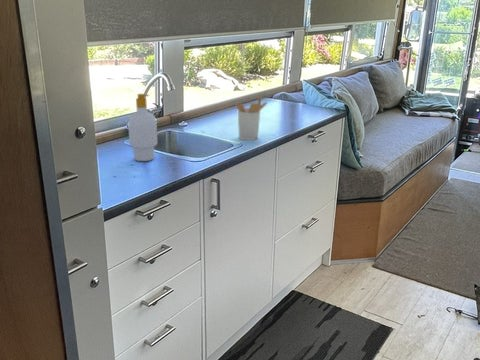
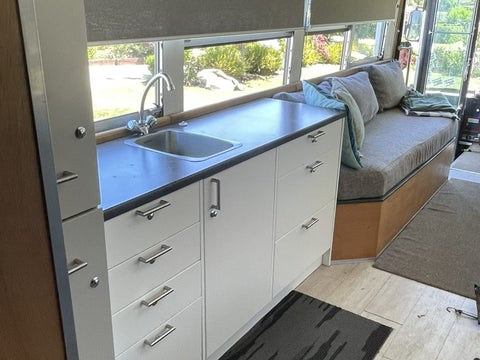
- soap bottle [127,93,158,162]
- utensil holder [235,95,268,141]
